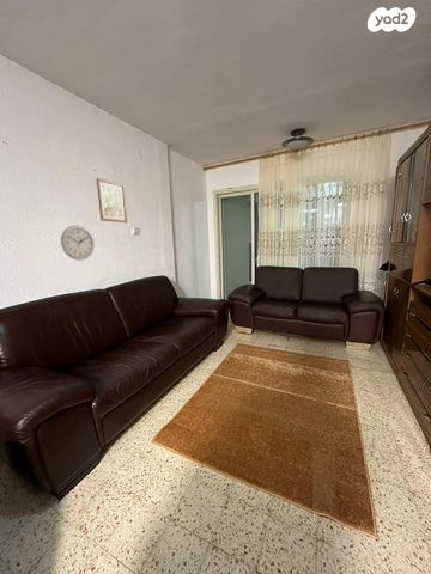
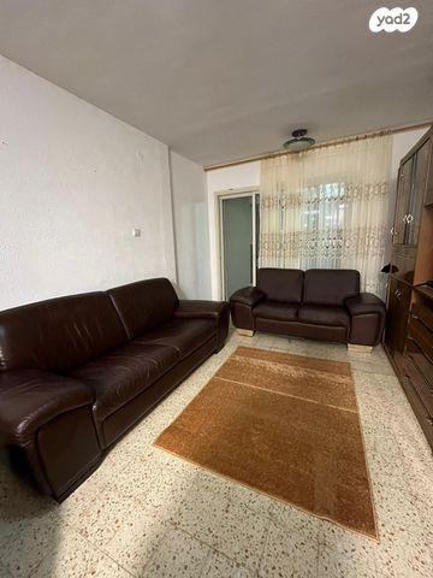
- wall clock [60,225,96,262]
- wall art [96,177,128,224]
